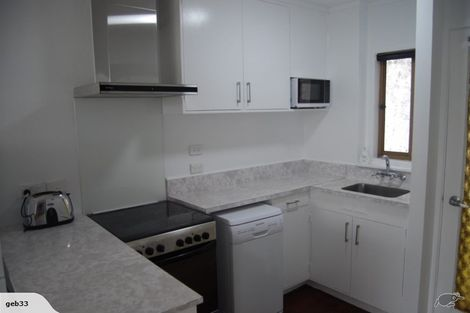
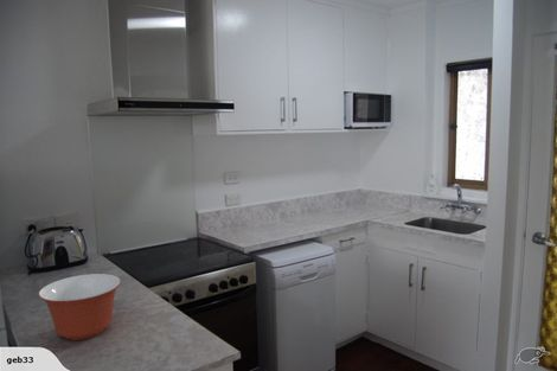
+ mixing bowl [37,273,122,341]
